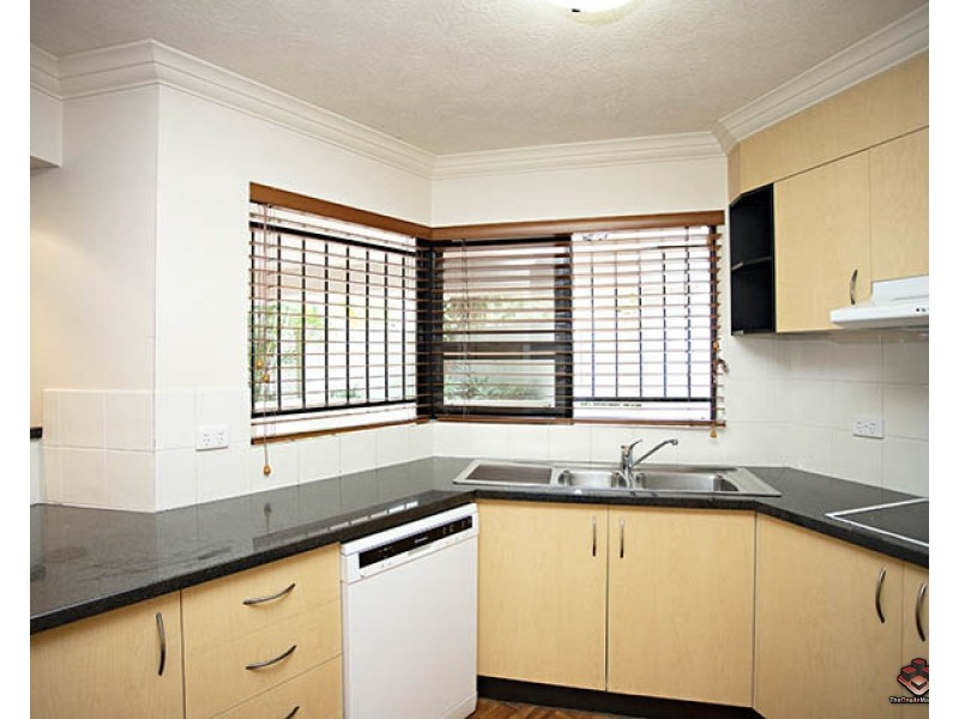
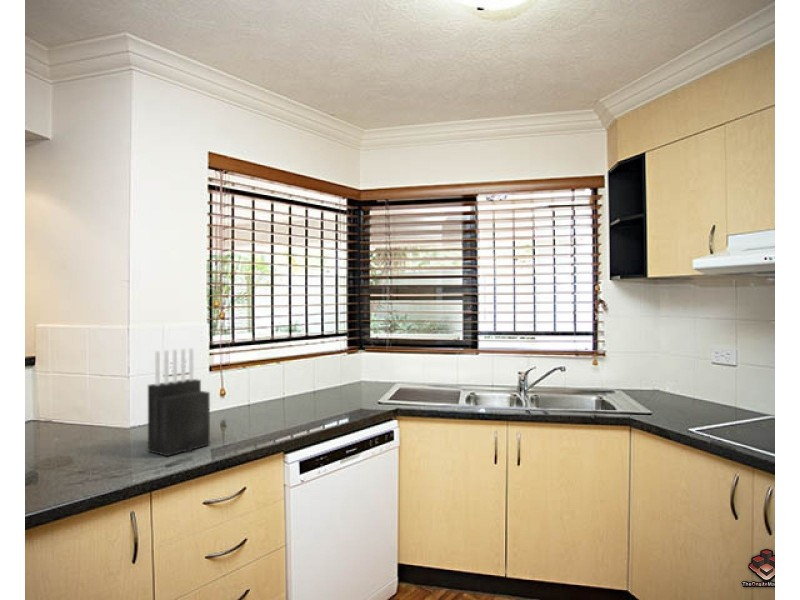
+ knife block [147,347,211,457]
